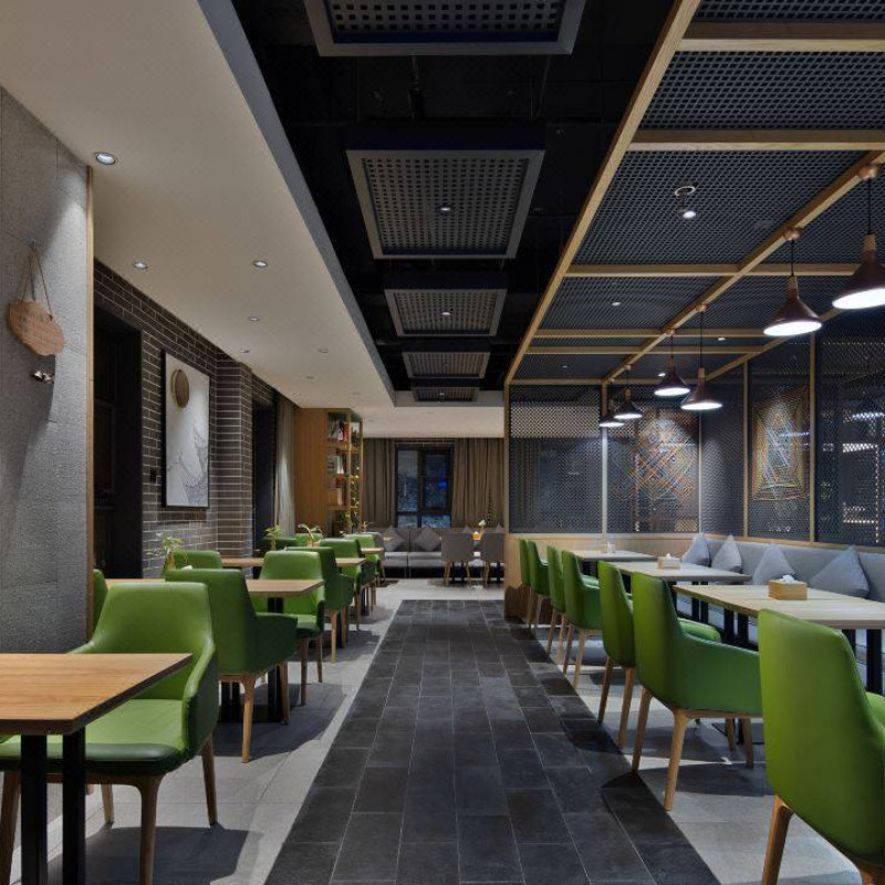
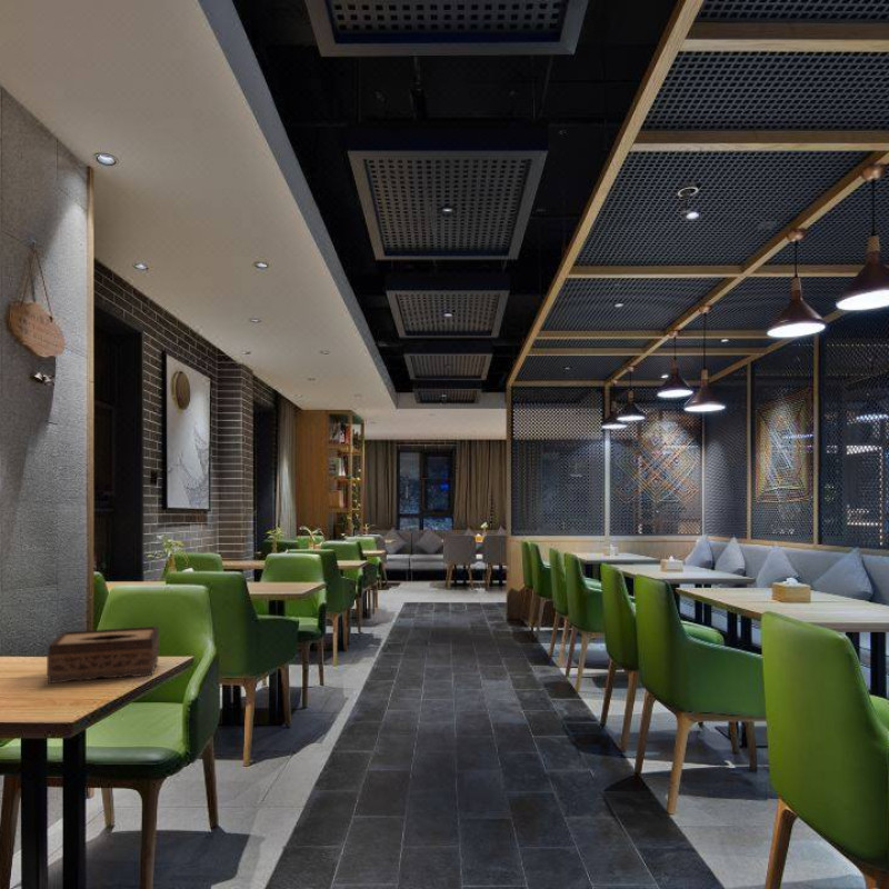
+ tissue box [46,626,160,685]
